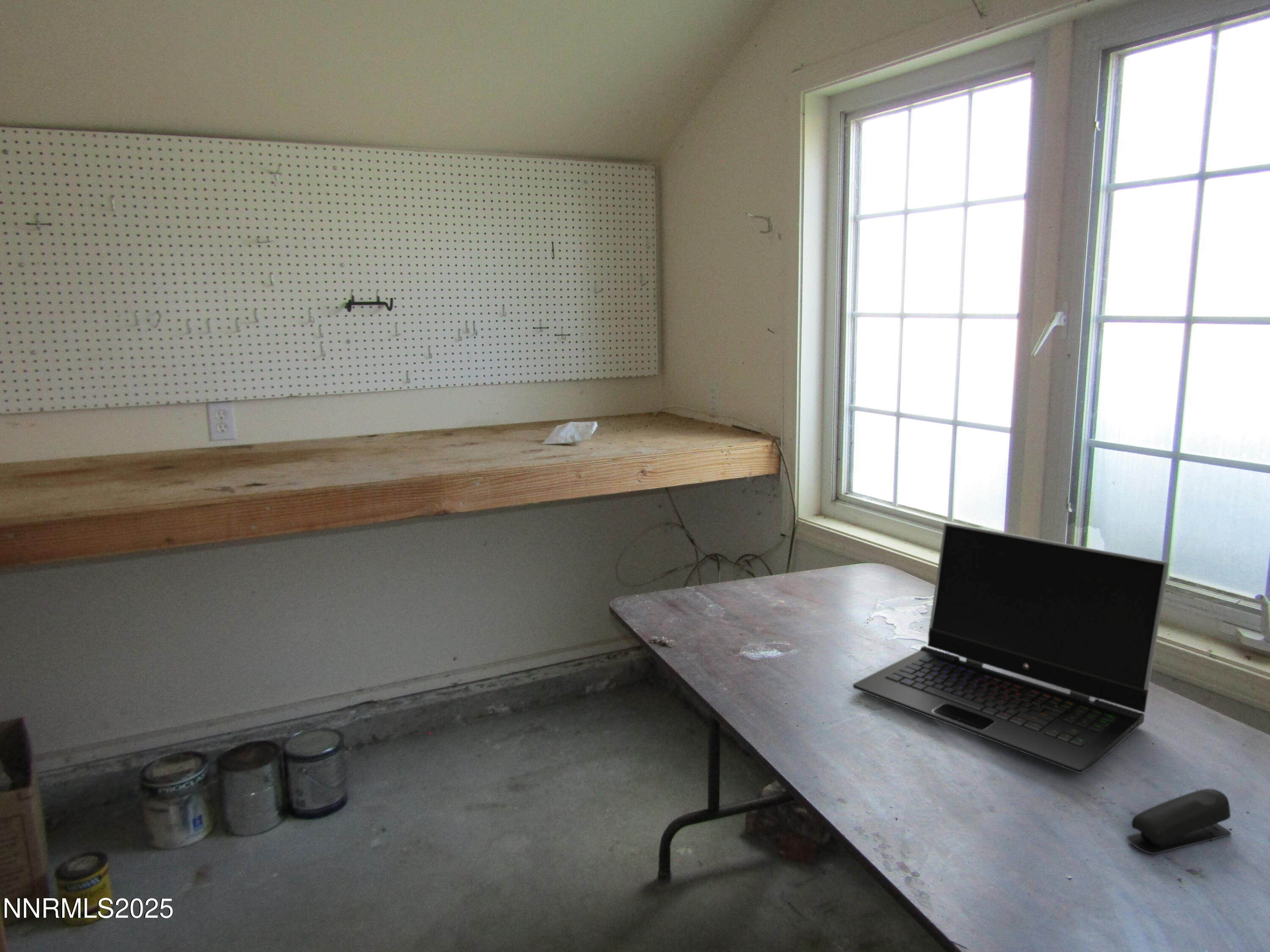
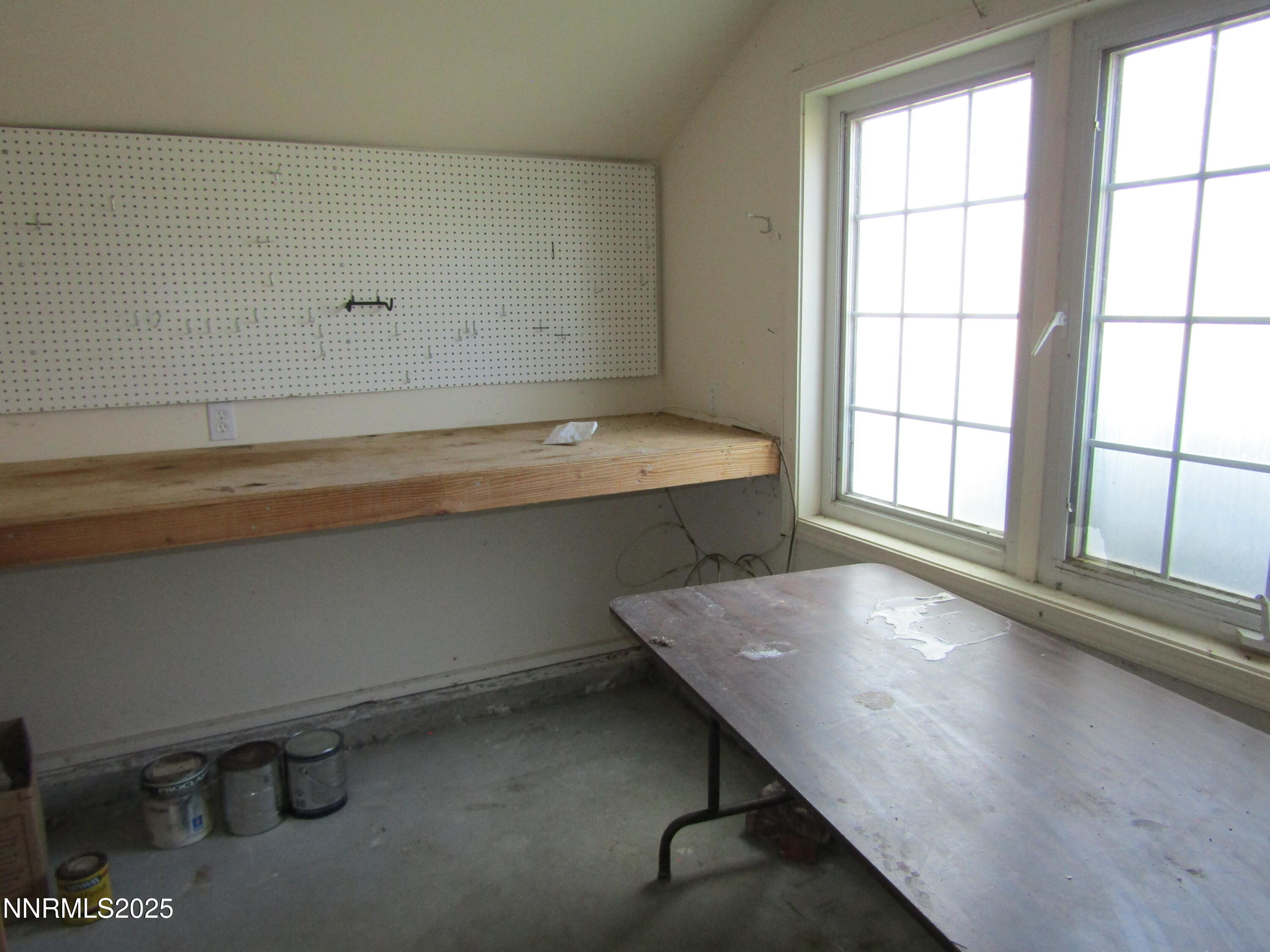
- stapler [1127,788,1231,854]
- laptop computer [853,523,1169,774]
